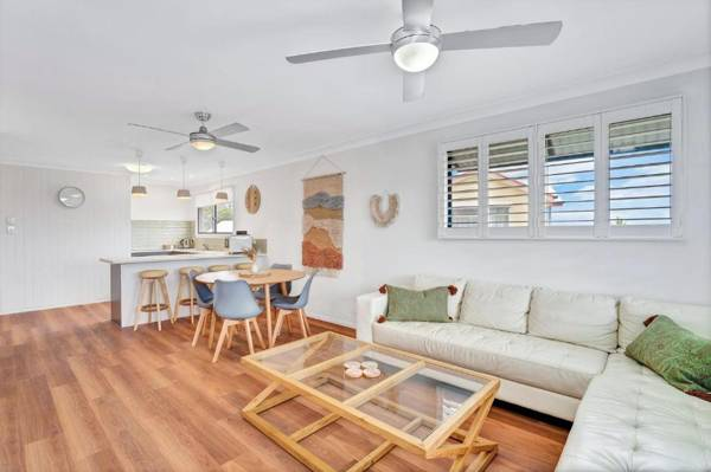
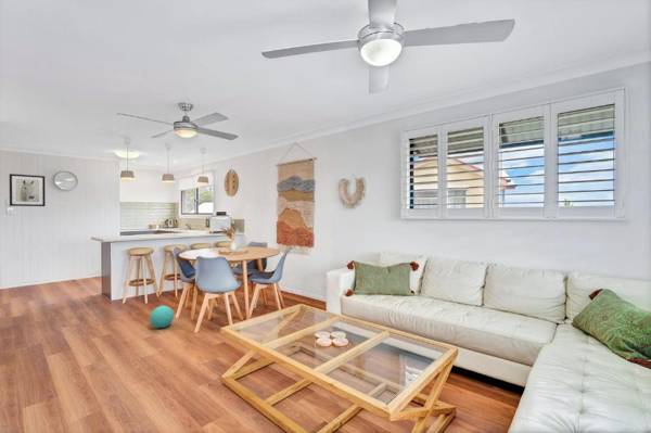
+ ball [149,305,175,329]
+ wall art [9,173,47,207]
